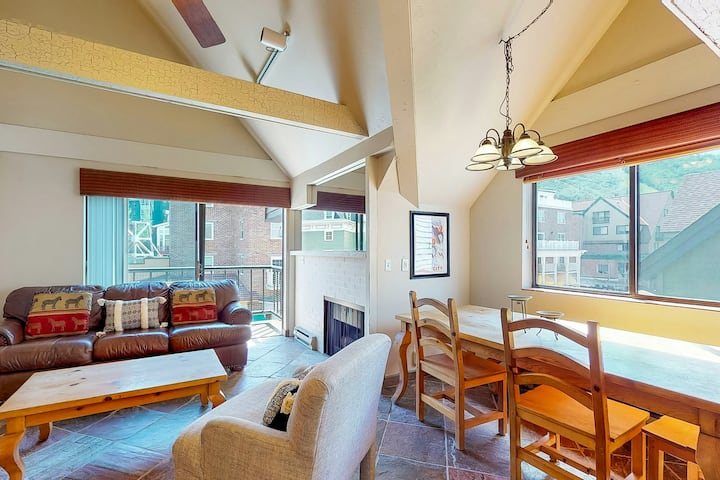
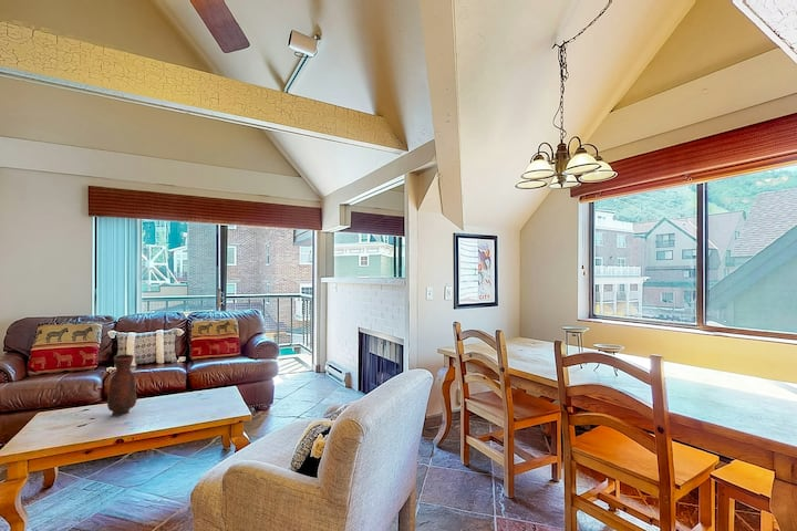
+ vase [106,353,137,417]
